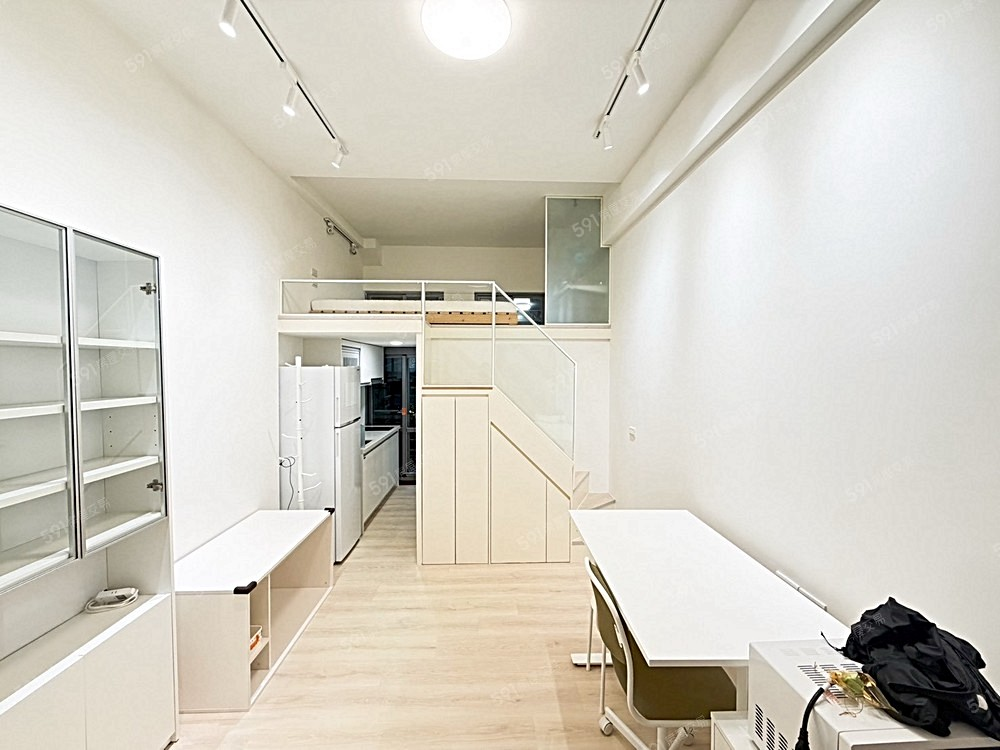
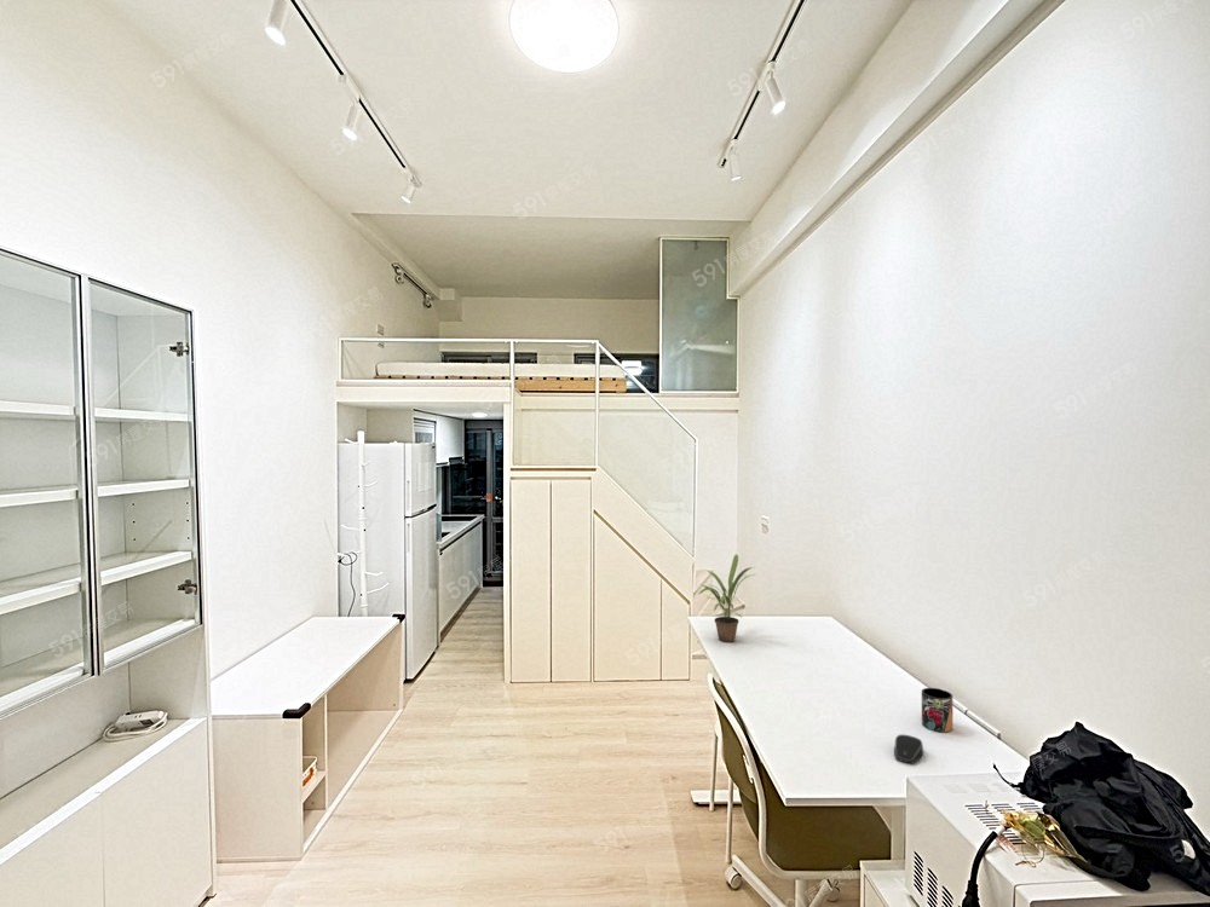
+ computer mouse [893,733,924,764]
+ potted plant [697,553,755,643]
+ mug [921,687,953,733]
